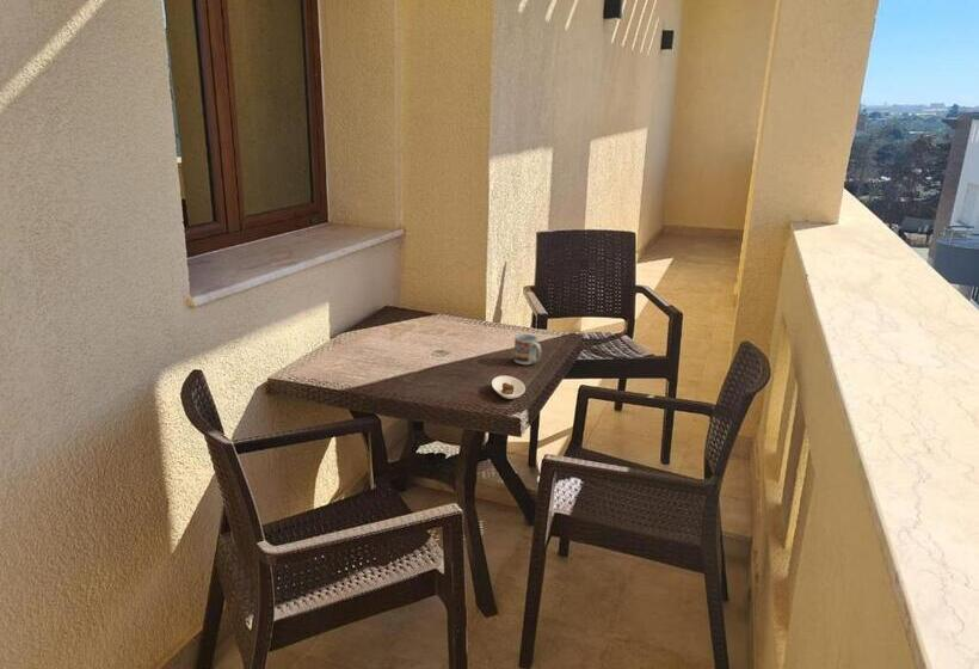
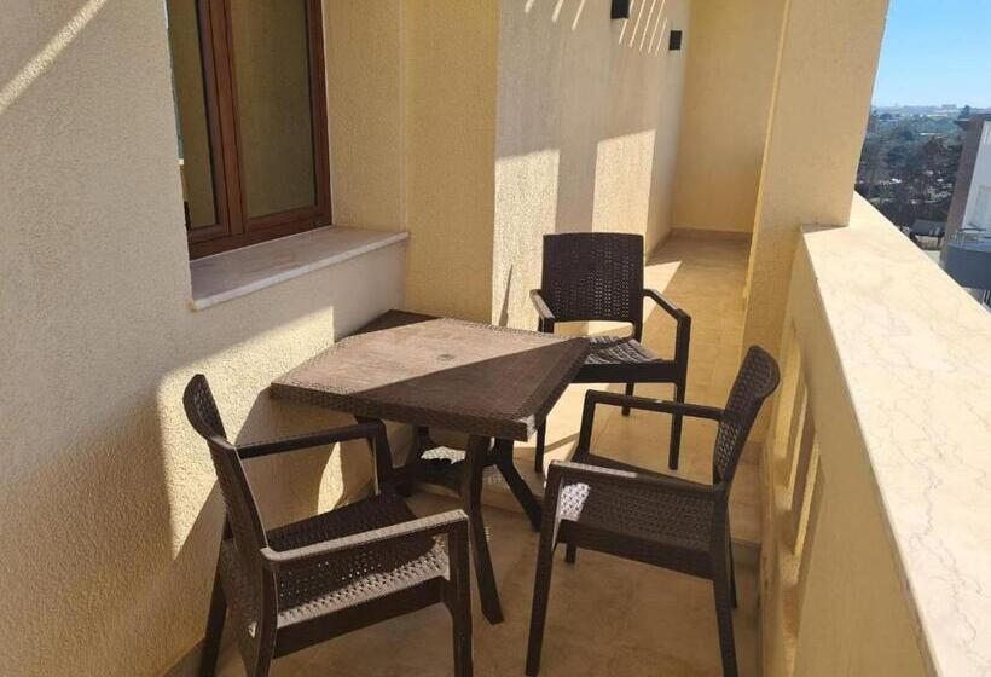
- cup [513,333,542,366]
- saucer [491,375,527,400]
